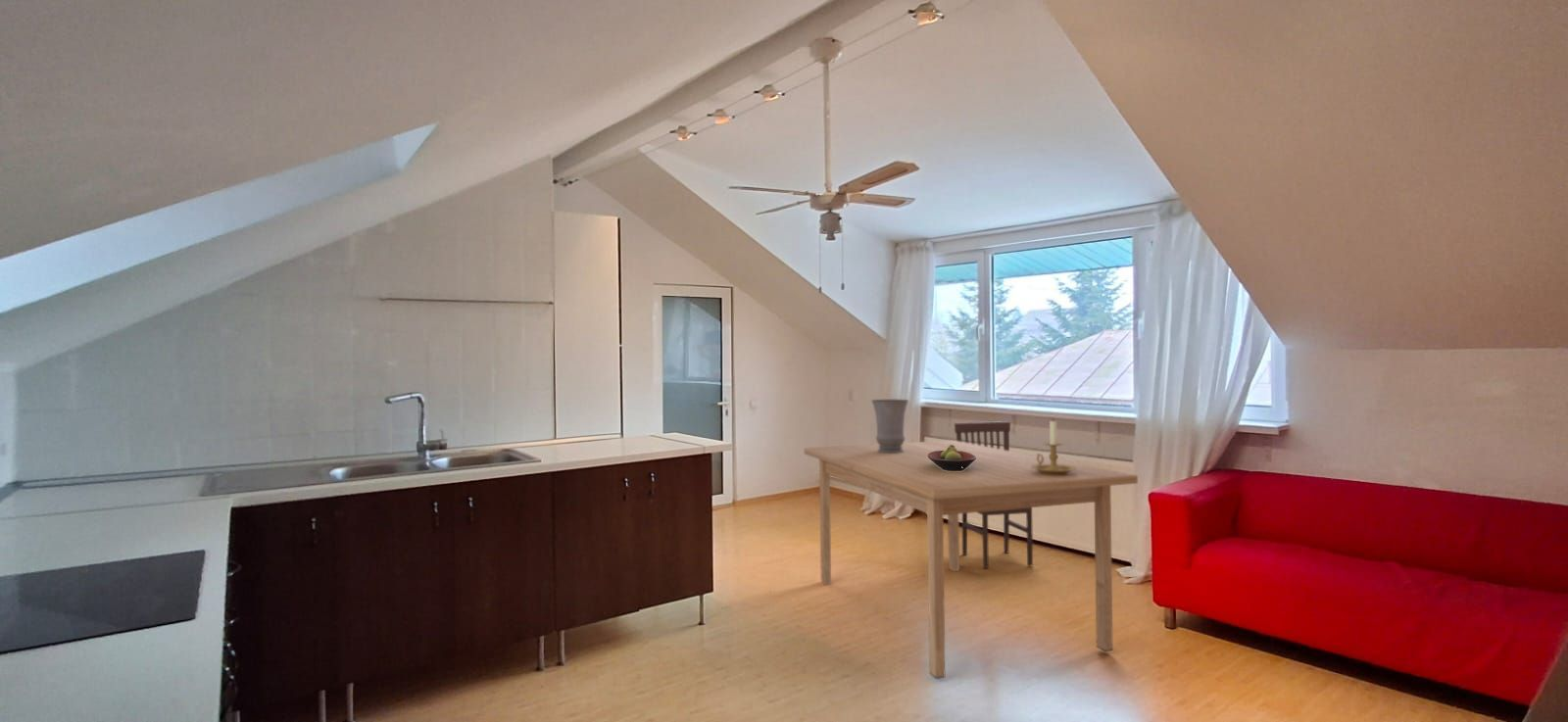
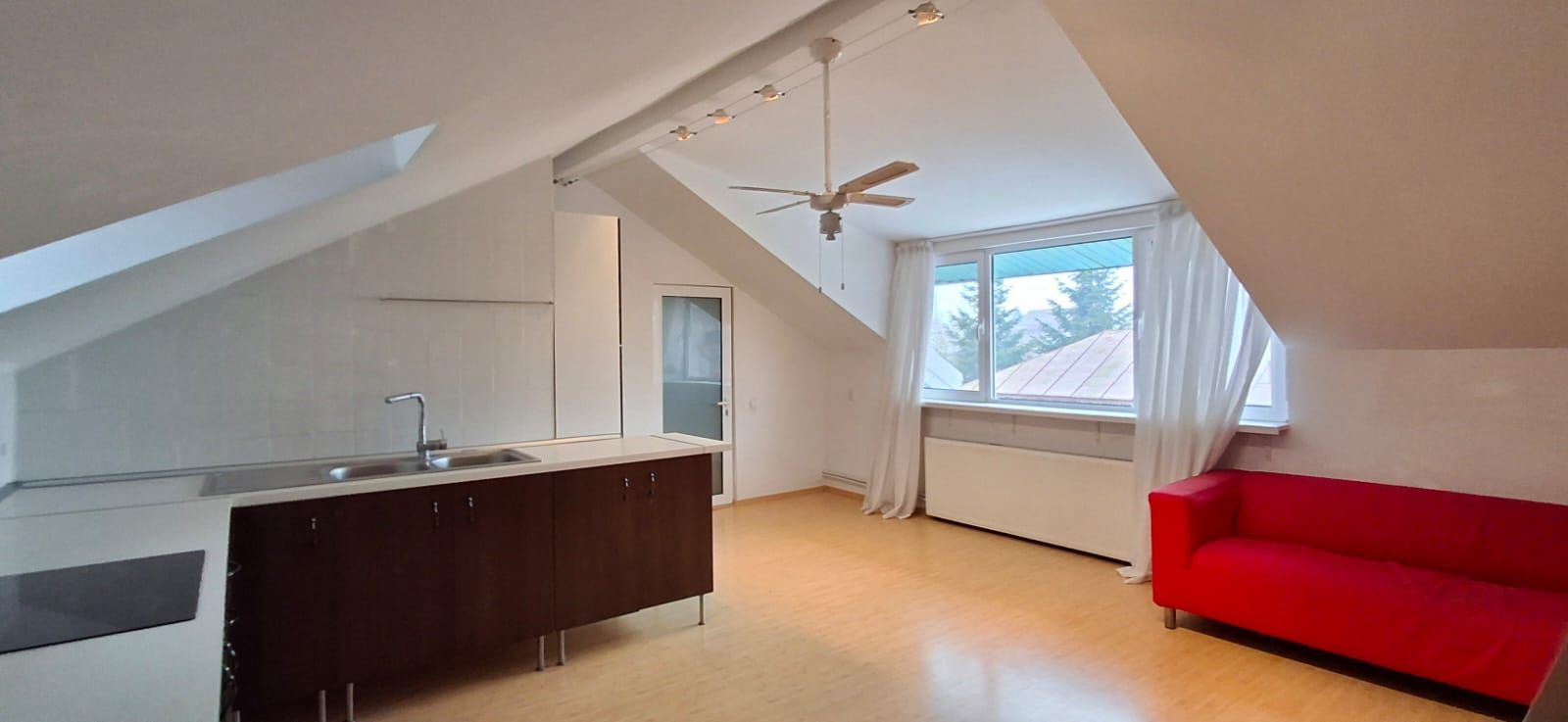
- candle holder [1031,418,1077,474]
- vase [870,399,909,454]
- table [803,439,1139,680]
- dining chair [954,420,1034,569]
- fruit bowl [927,444,977,471]
